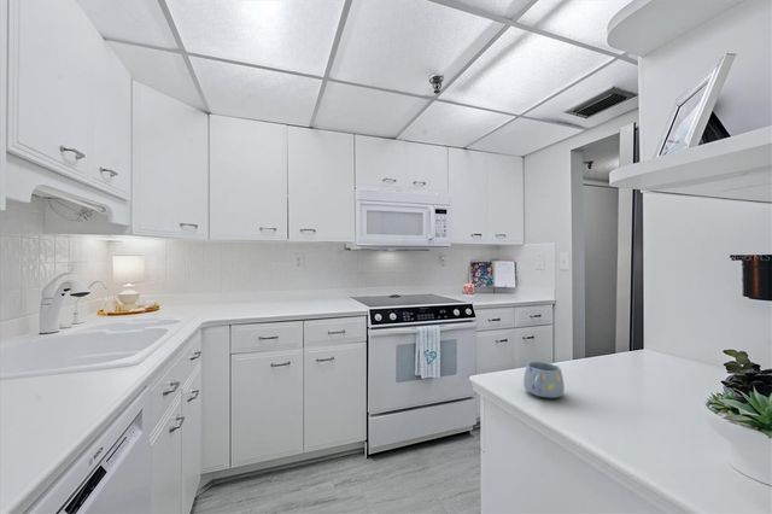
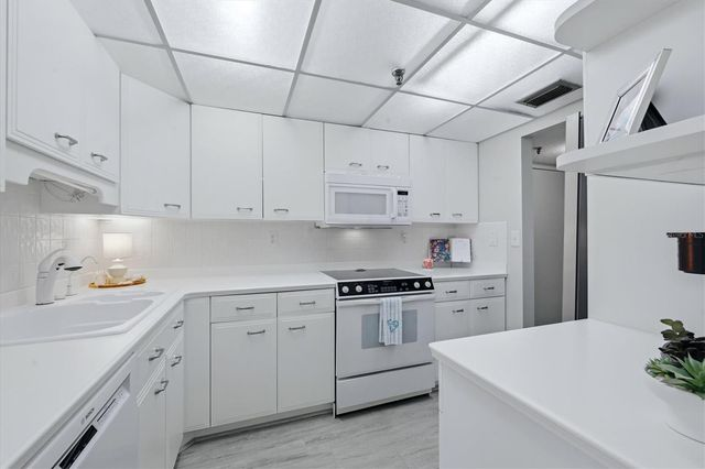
- mug [522,361,566,399]
